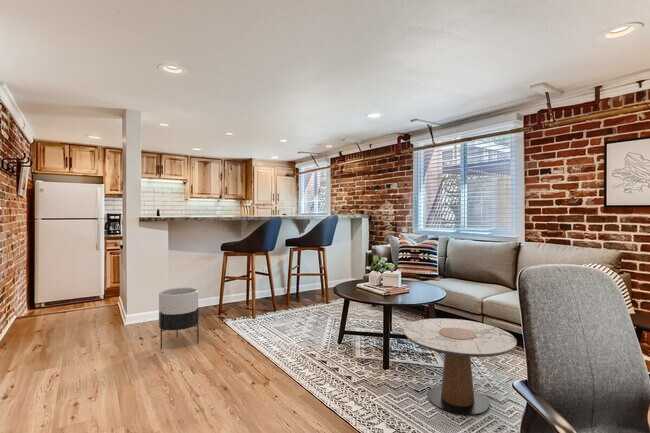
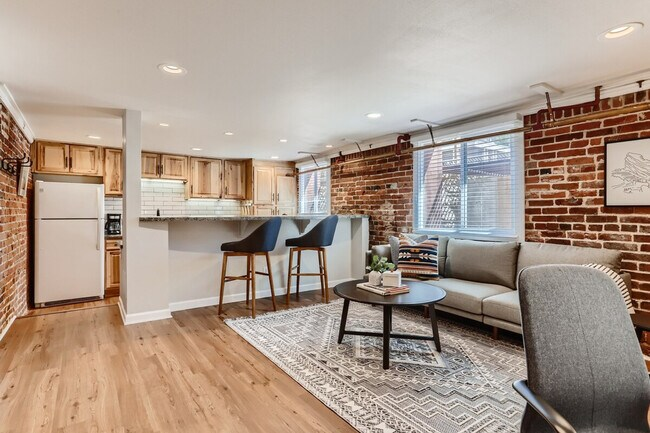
- planter [158,287,200,350]
- side table [403,318,518,416]
